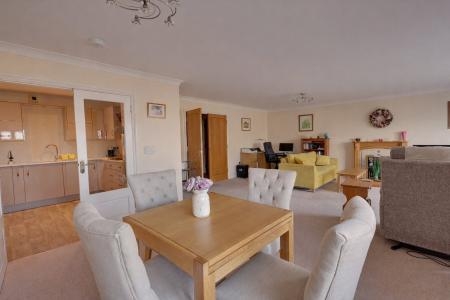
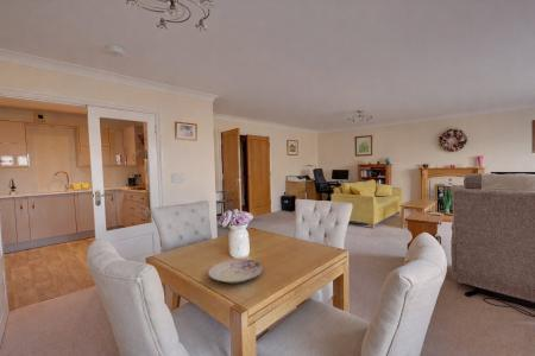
+ plate [207,259,264,285]
